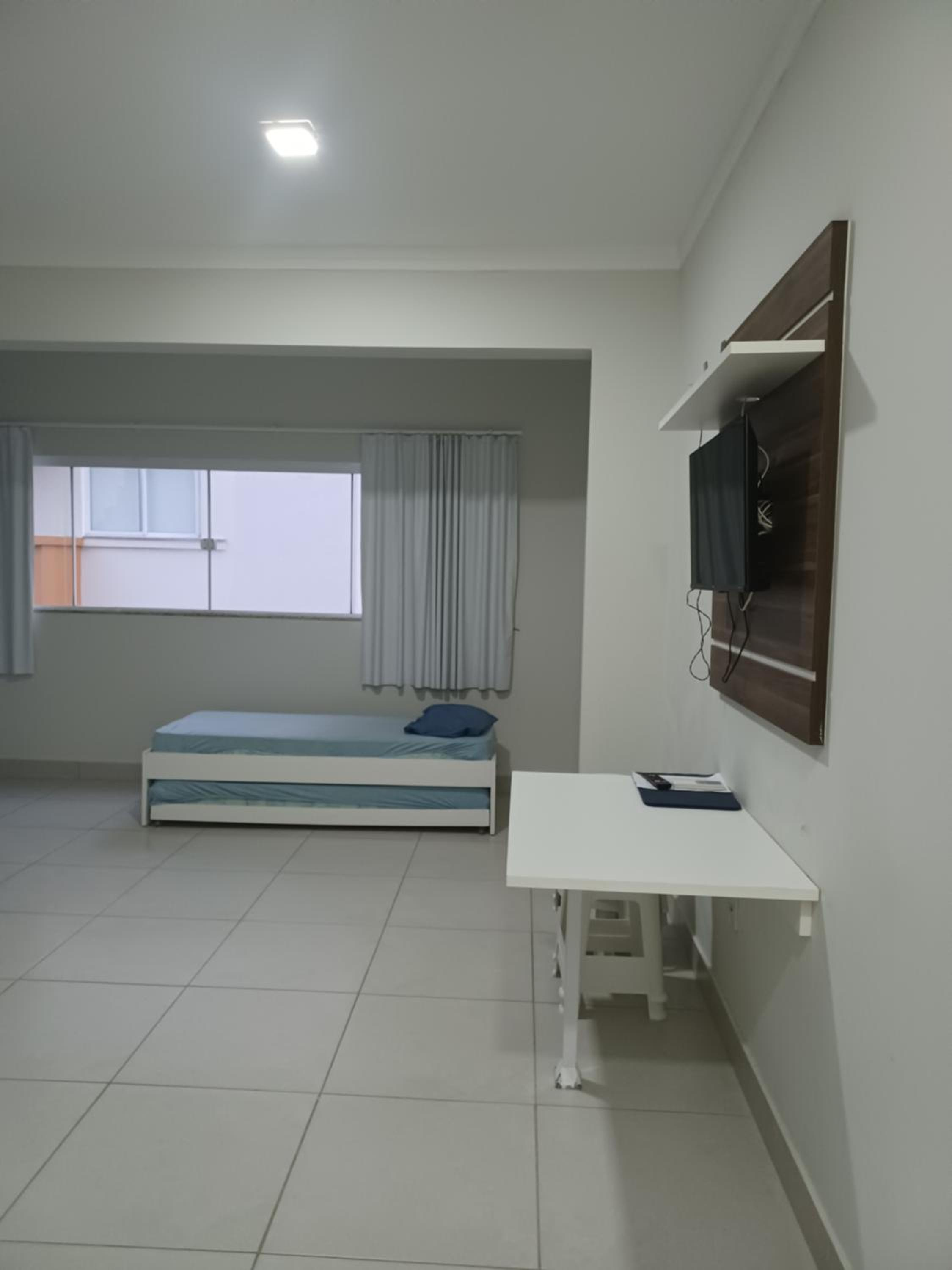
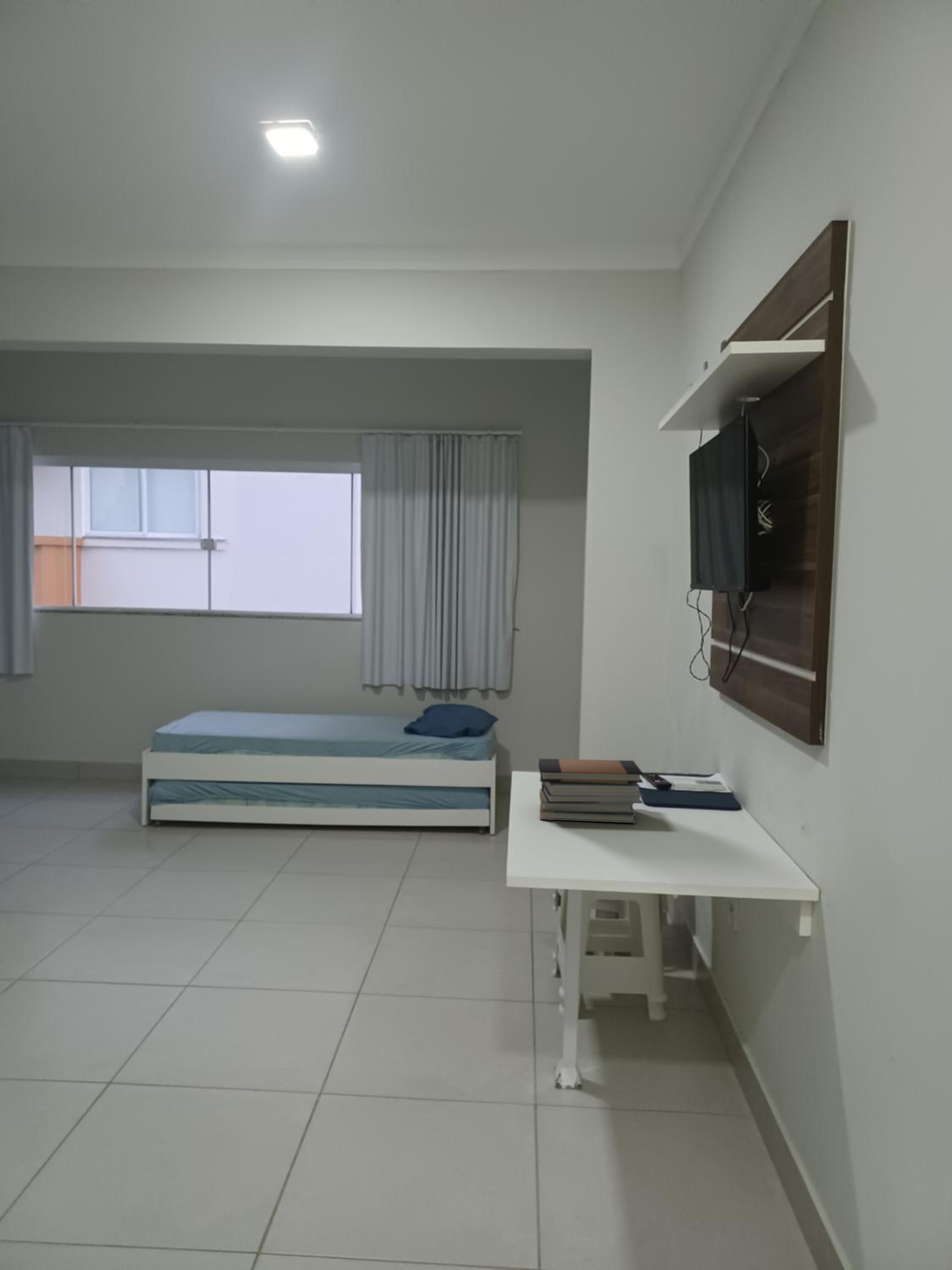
+ book stack [538,758,644,824]
